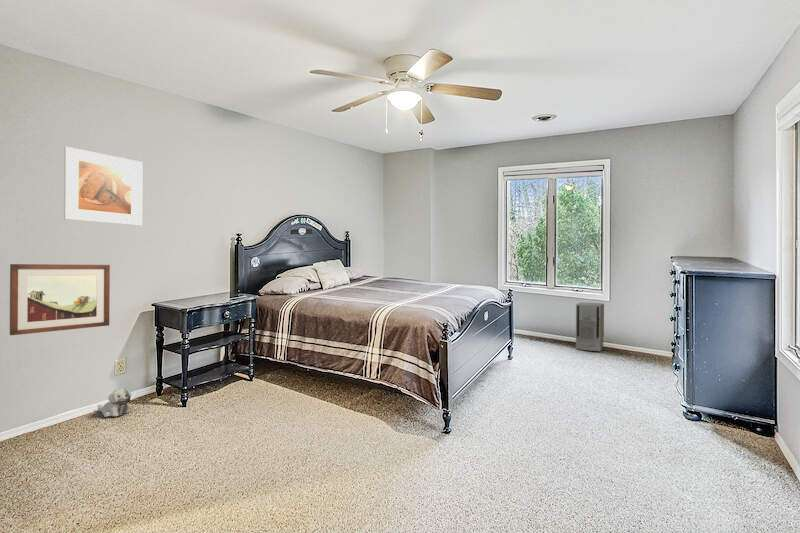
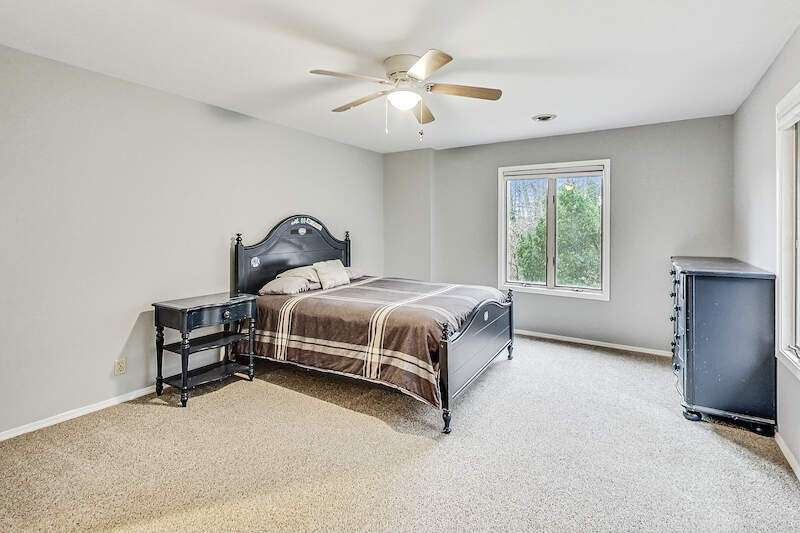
- air purifier [575,301,605,352]
- wall art [9,263,111,336]
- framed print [63,146,144,227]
- plush toy [97,387,132,418]
